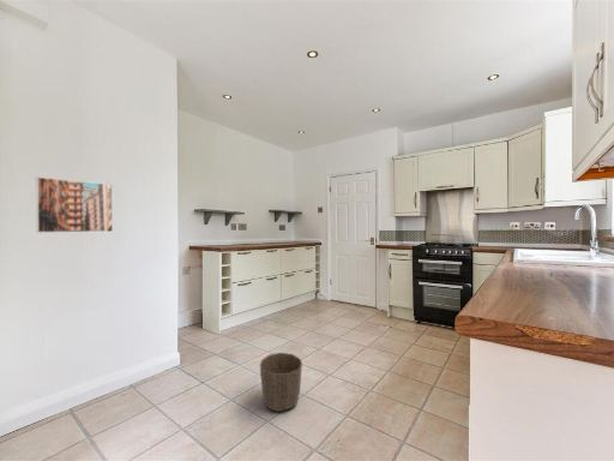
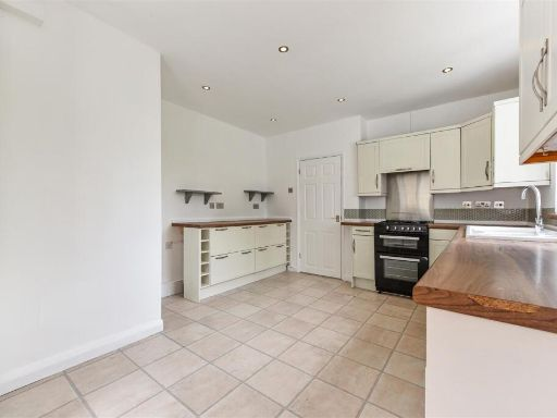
- waste basket [259,352,303,413]
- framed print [35,175,114,234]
